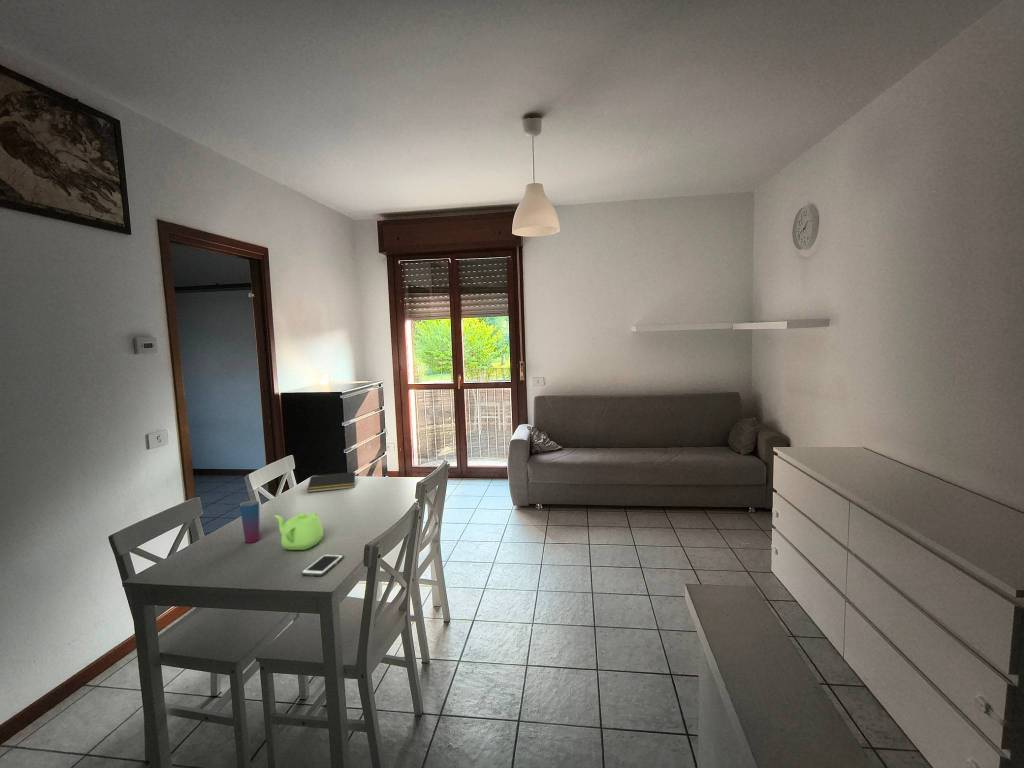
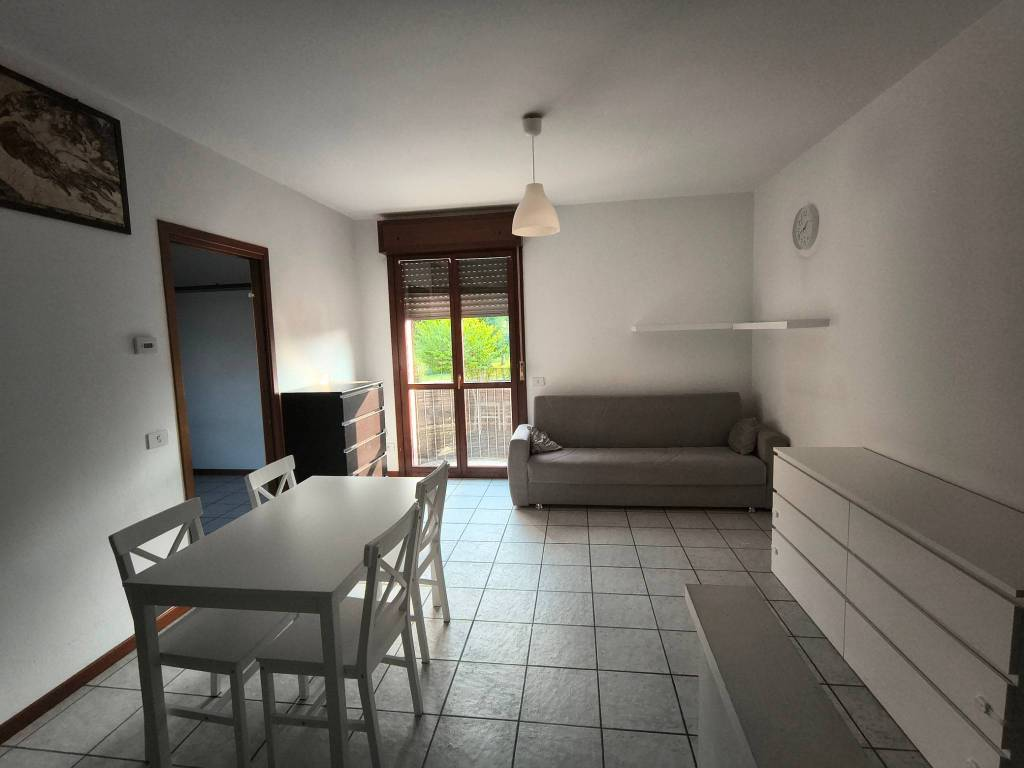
- notepad [306,471,356,493]
- cell phone [300,553,345,577]
- cup [239,500,261,544]
- teapot [273,511,324,551]
